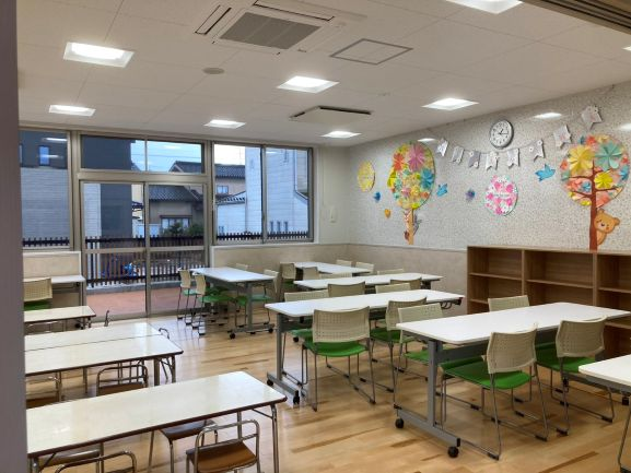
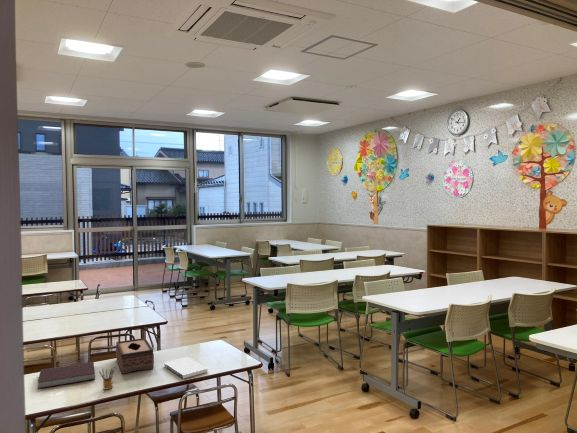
+ tissue box [115,337,155,375]
+ pencil box [98,365,117,390]
+ notebook [37,361,96,390]
+ book [163,356,209,380]
